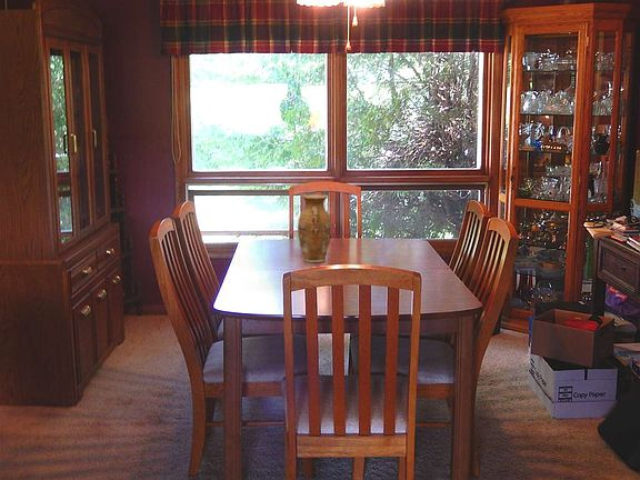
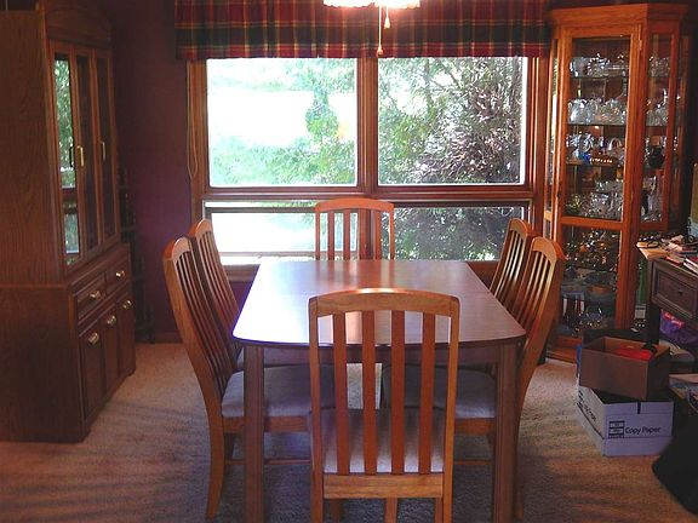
- vase [297,193,332,263]
